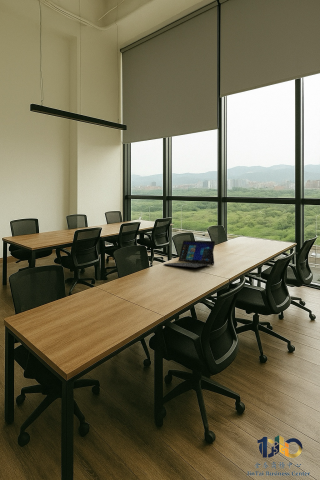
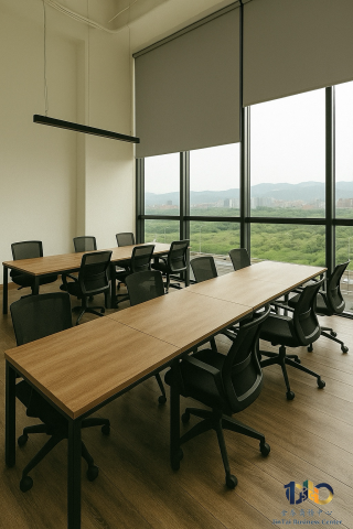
- laptop [162,240,216,268]
